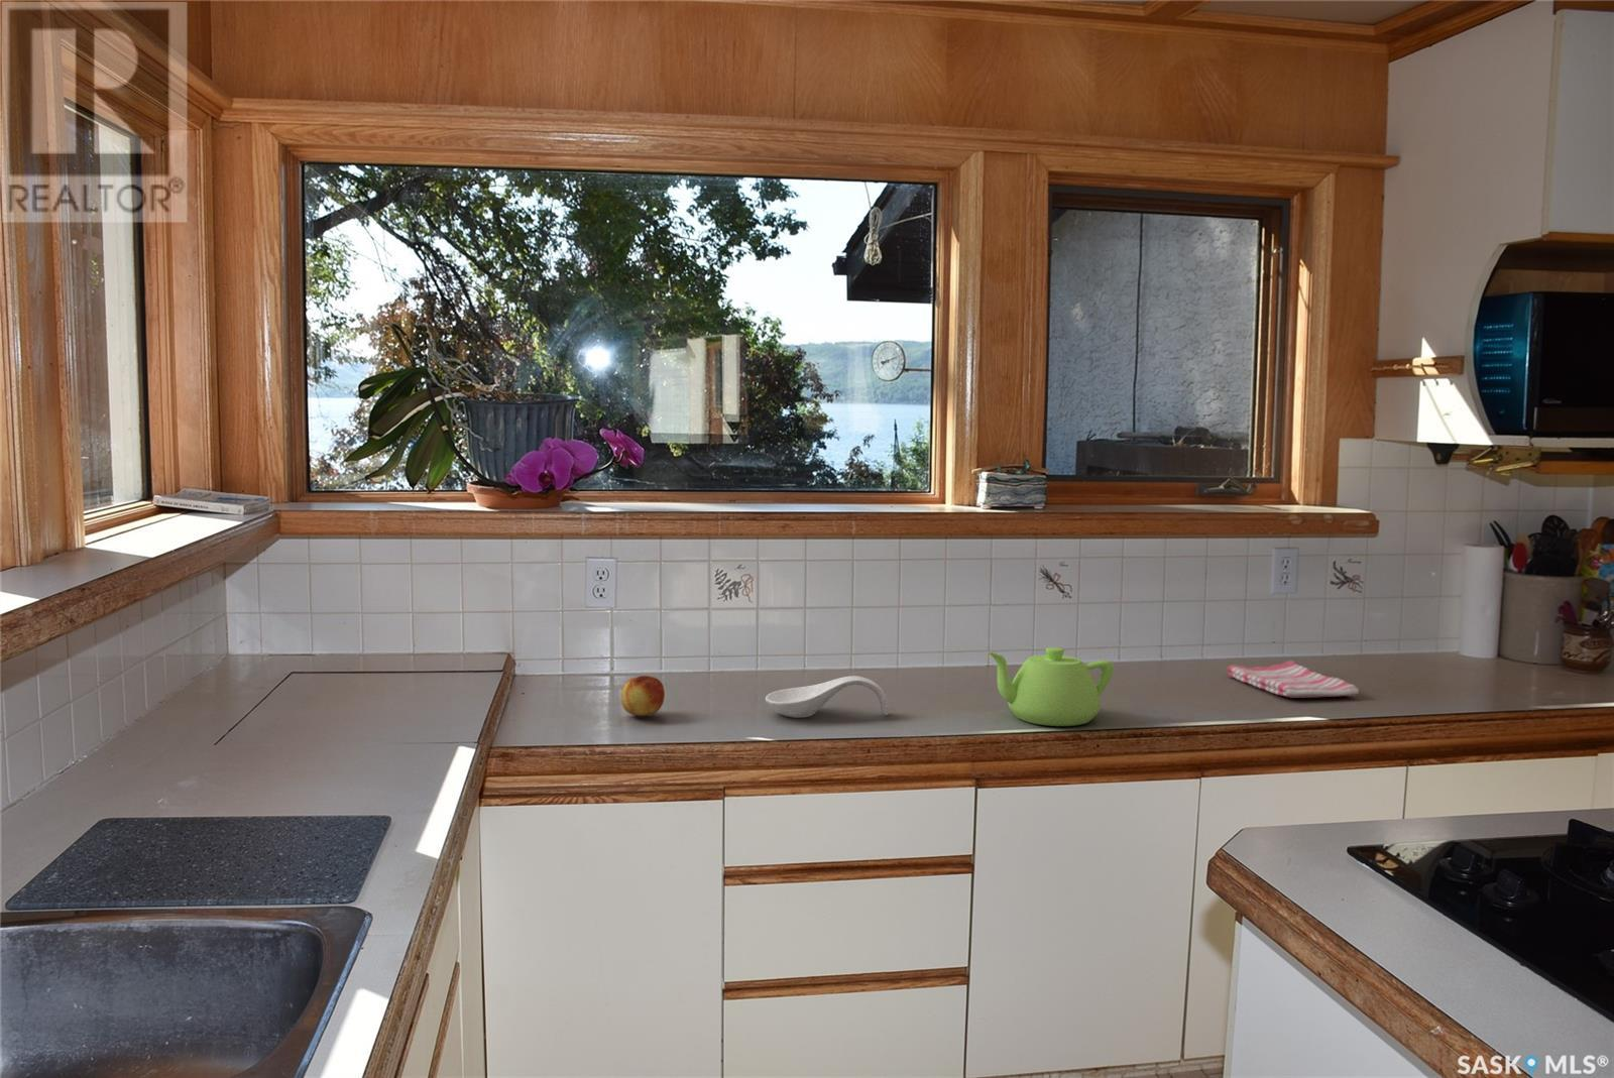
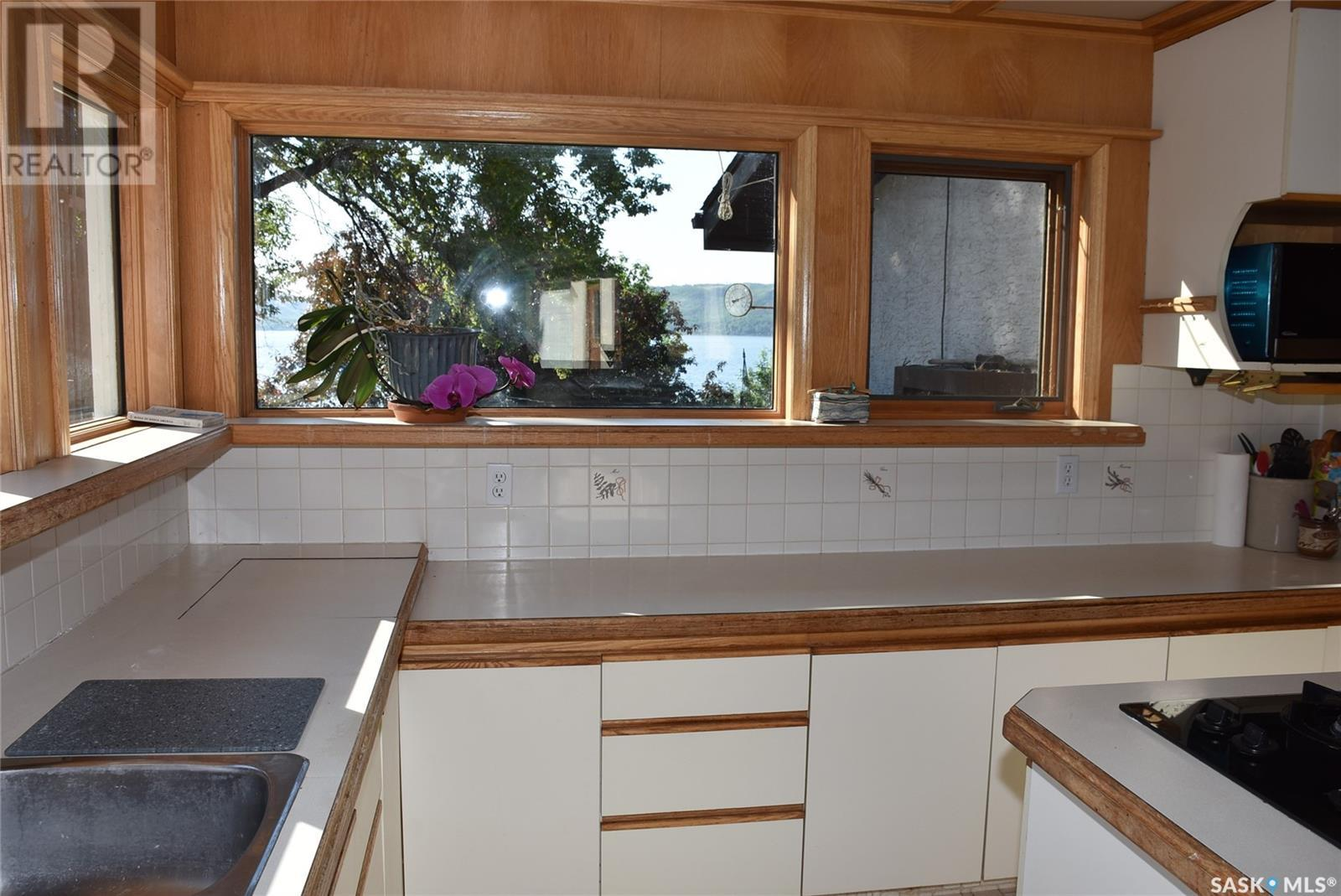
- fruit [620,675,666,717]
- teapot [987,646,1115,727]
- dish towel [1226,659,1360,698]
- spoon rest [764,675,889,719]
